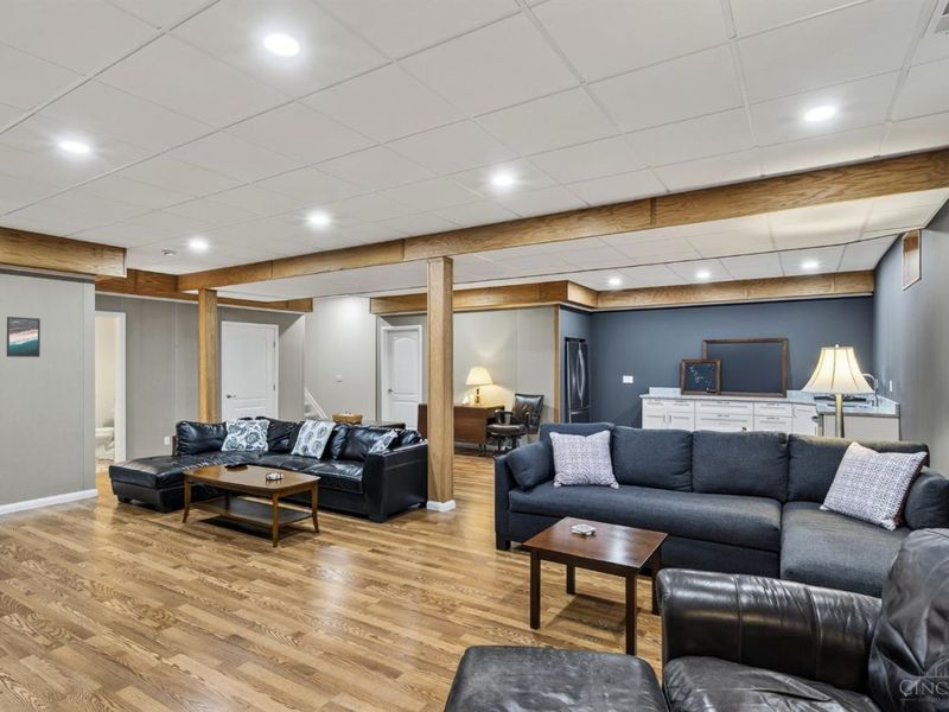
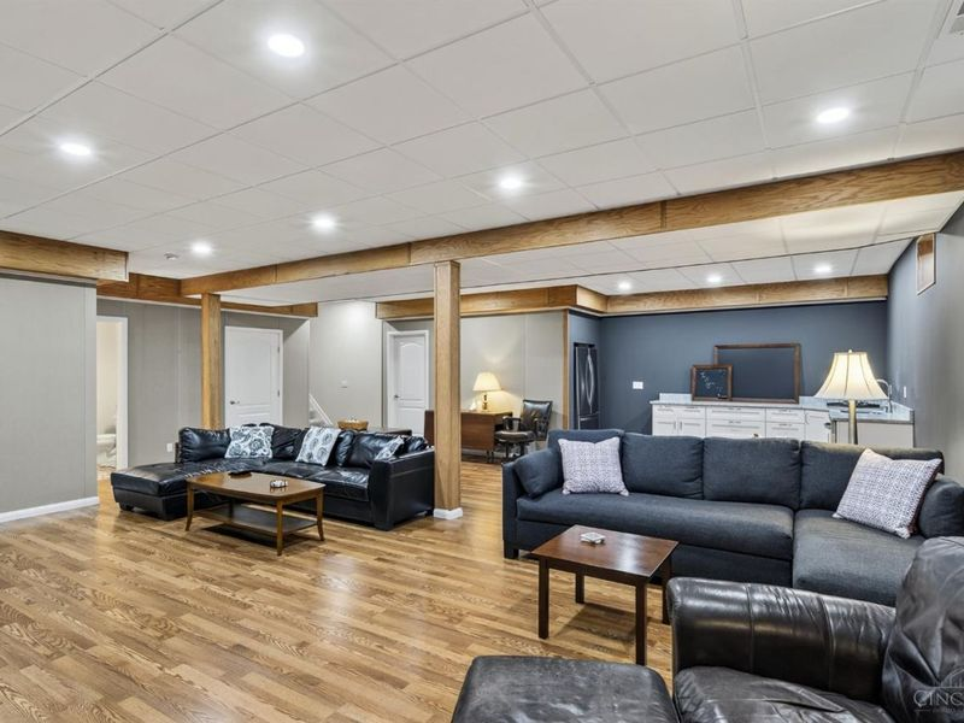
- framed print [6,316,42,358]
